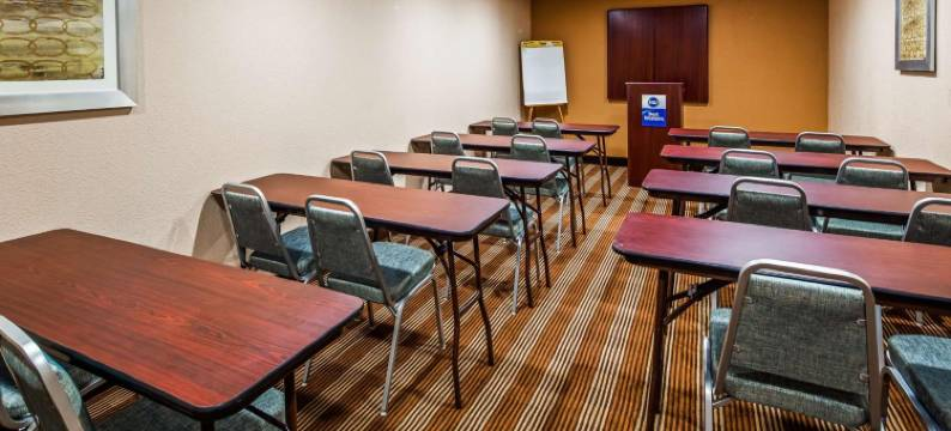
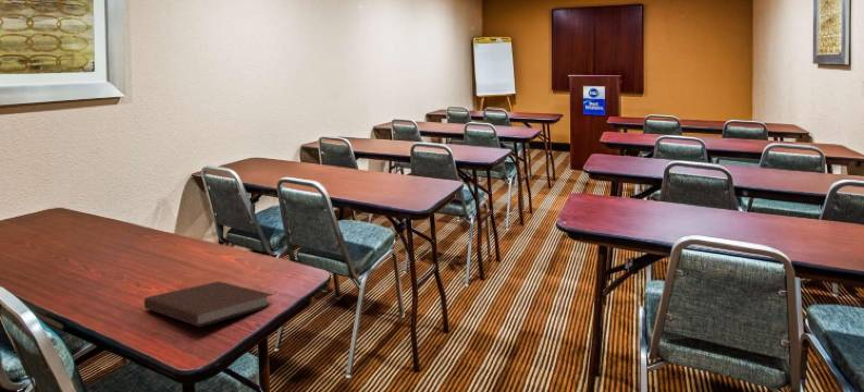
+ notebook [144,281,274,328]
